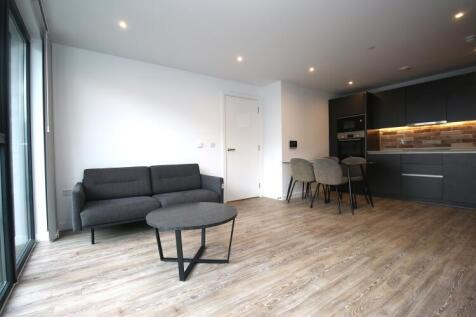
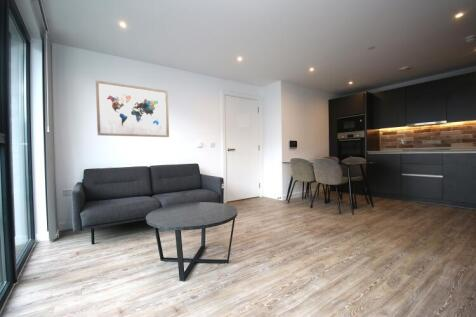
+ wall art [95,79,170,138]
